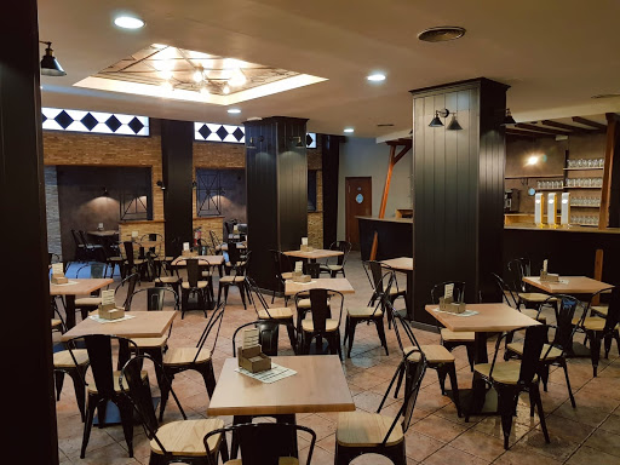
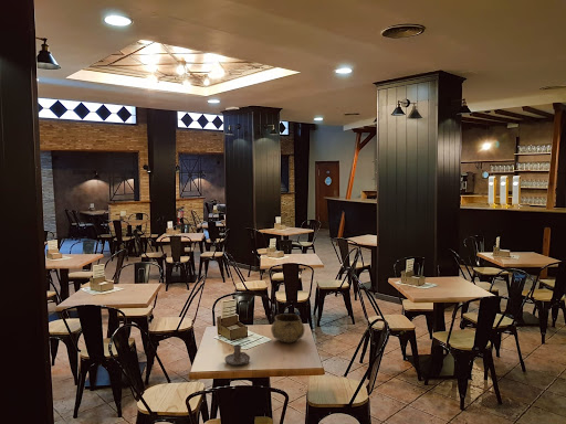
+ decorative bowl [270,312,306,343]
+ candle holder [223,343,251,365]
